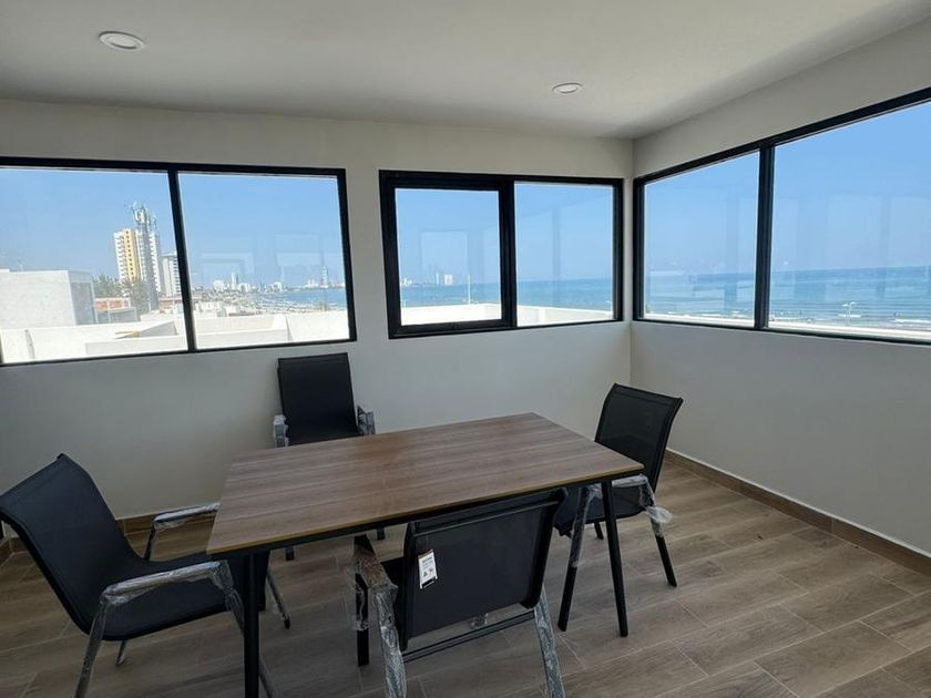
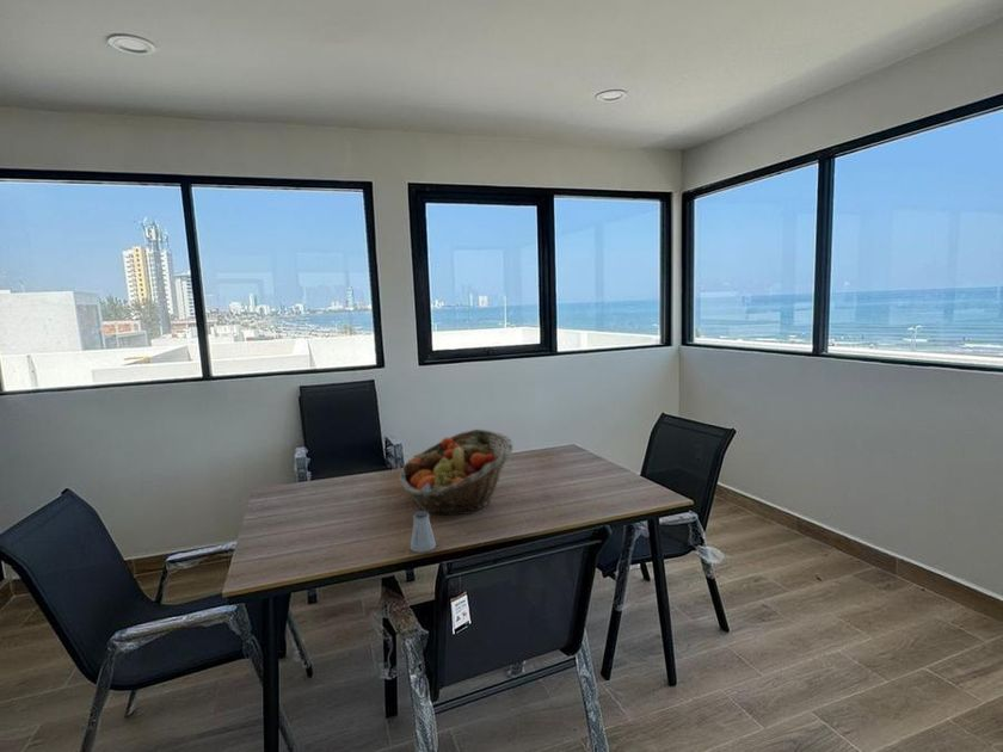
+ fruit basket [398,429,515,517]
+ saltshaker [410,510,437,554]
